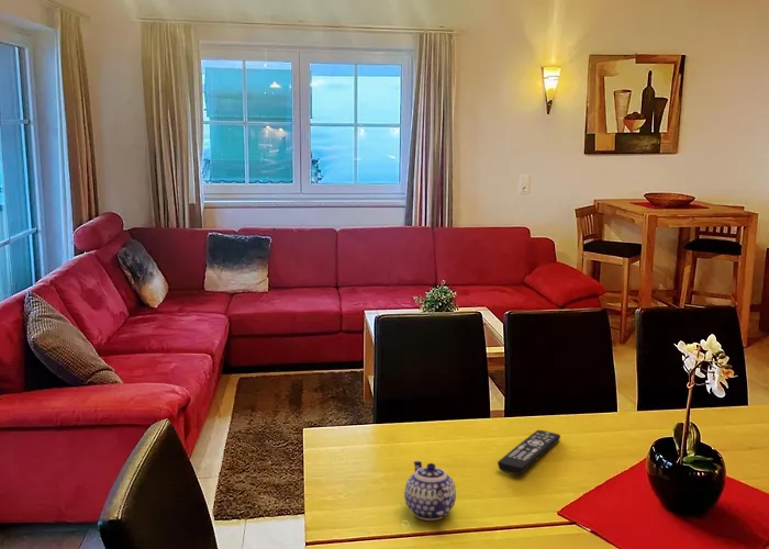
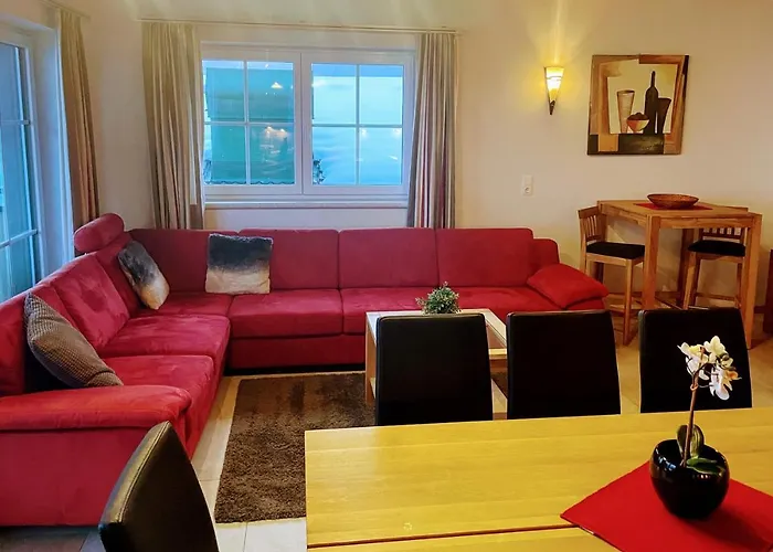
- remote control [497,429,561,475]
- teapot [403,459,457,522]
